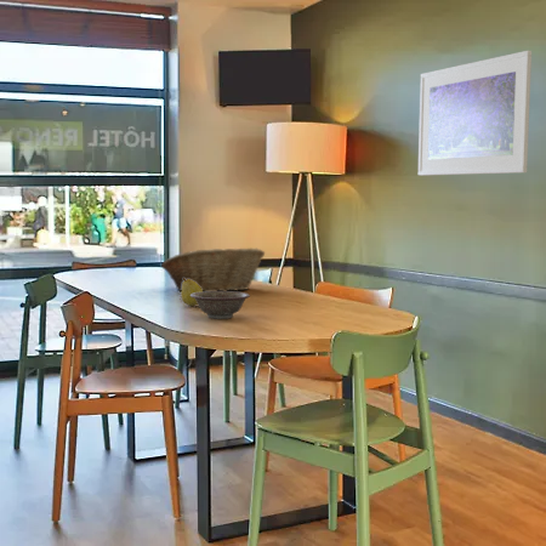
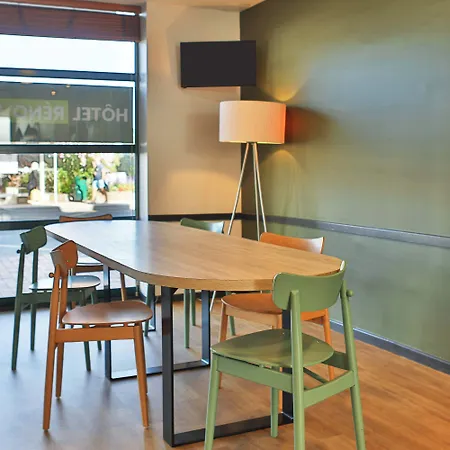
- fruit basket [160,248,266,292]
- decorative bowl [190,290,251,320]
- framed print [417,50,533,176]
- fruit [180,278,204,307]
